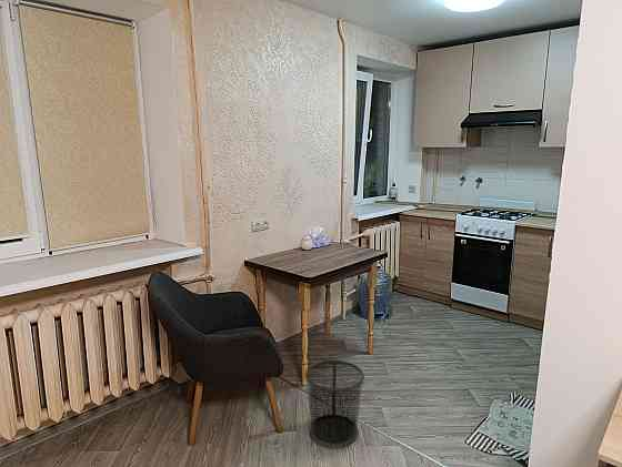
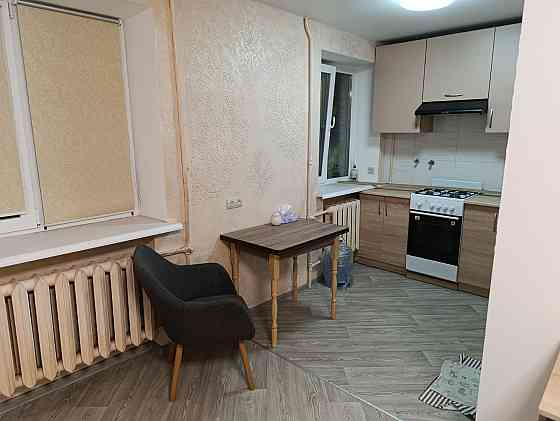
- waste bin [304,359,365,447]
